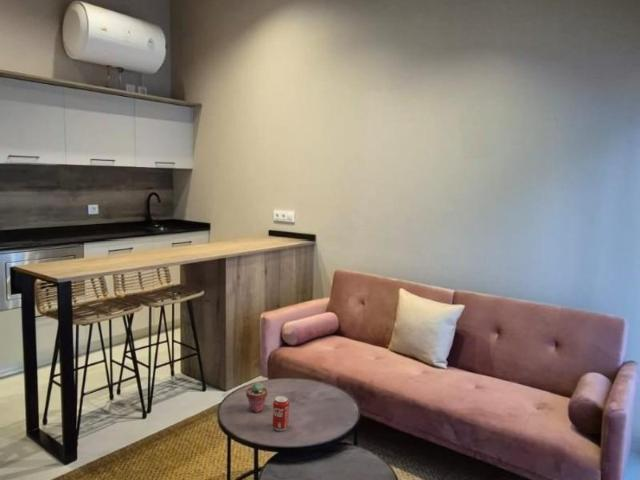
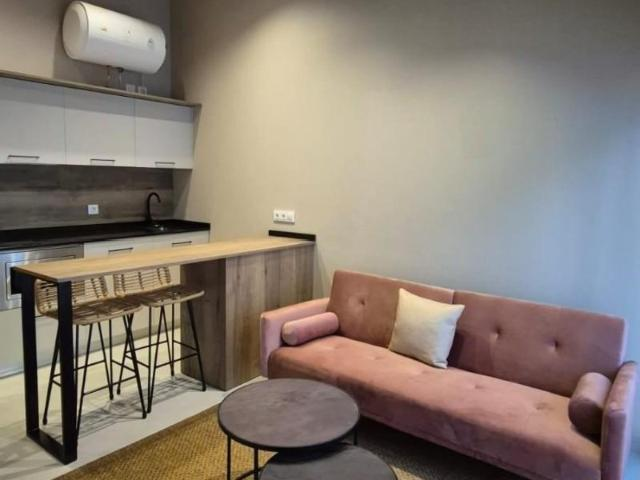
- beverage can [272,395,290,432]
- potted succulent [245,381,268,413]
